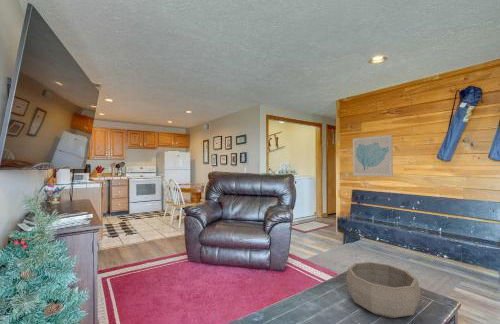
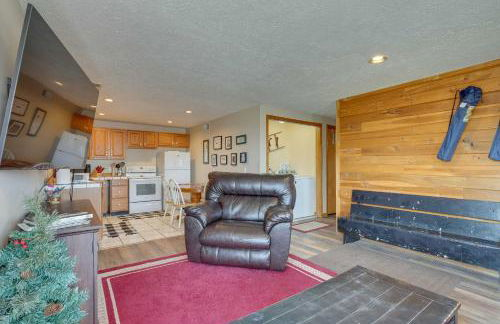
- wall art [352,134,394,178]
- decorative bowl [345,261,422,319]
